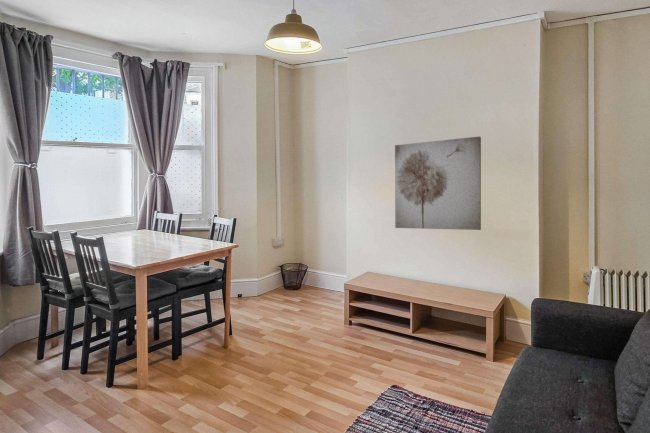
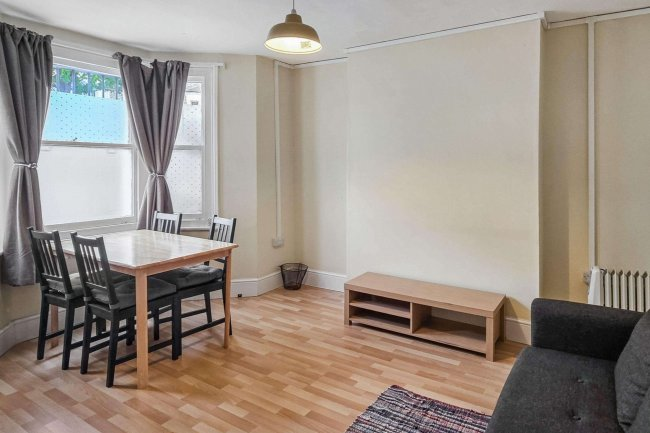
- wall art [394,135,482,231]
